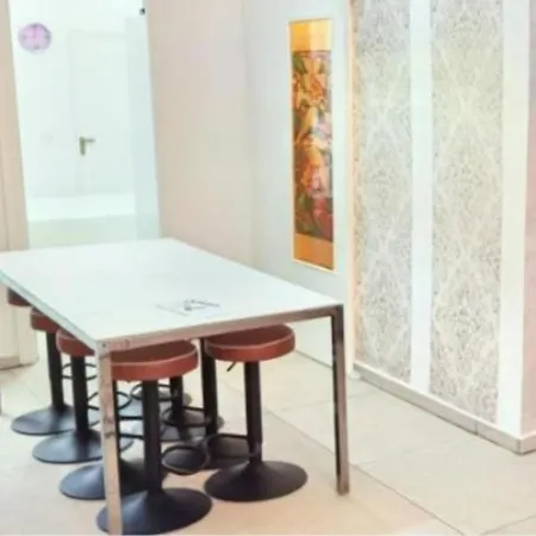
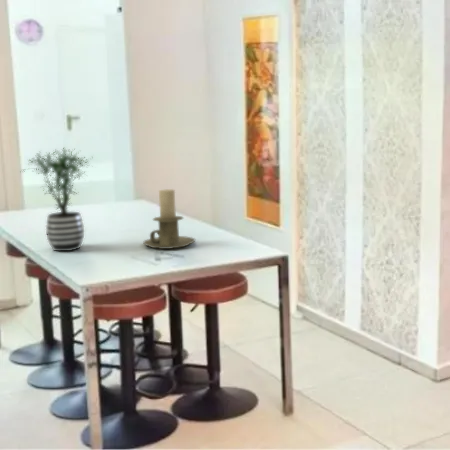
+ potted plant [18,147,95,252]
+ candle holder [142,188,196,250]
